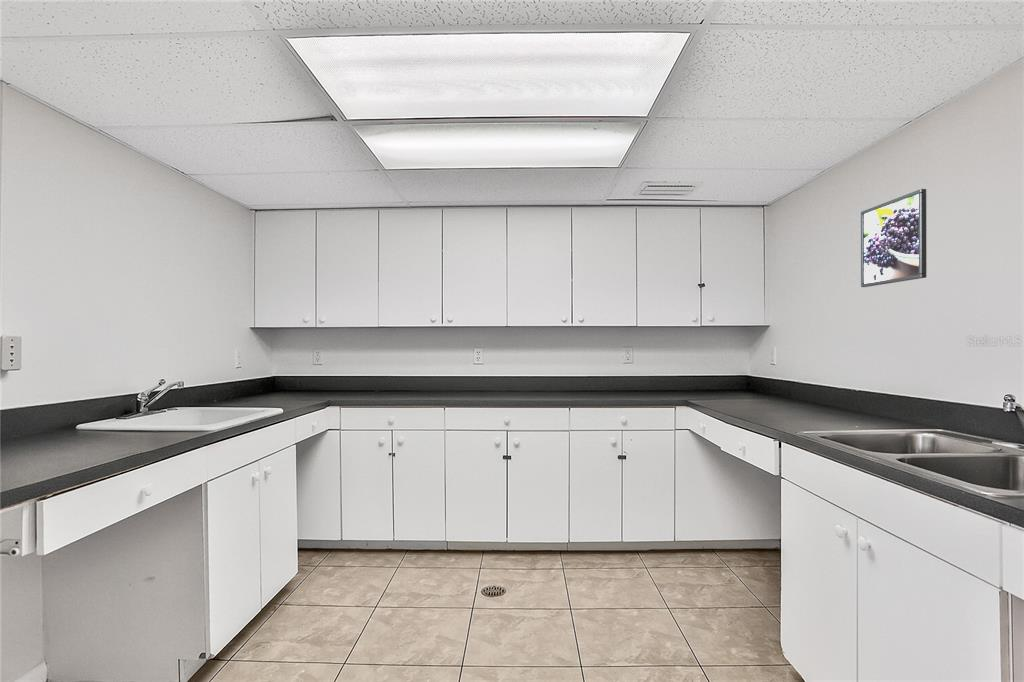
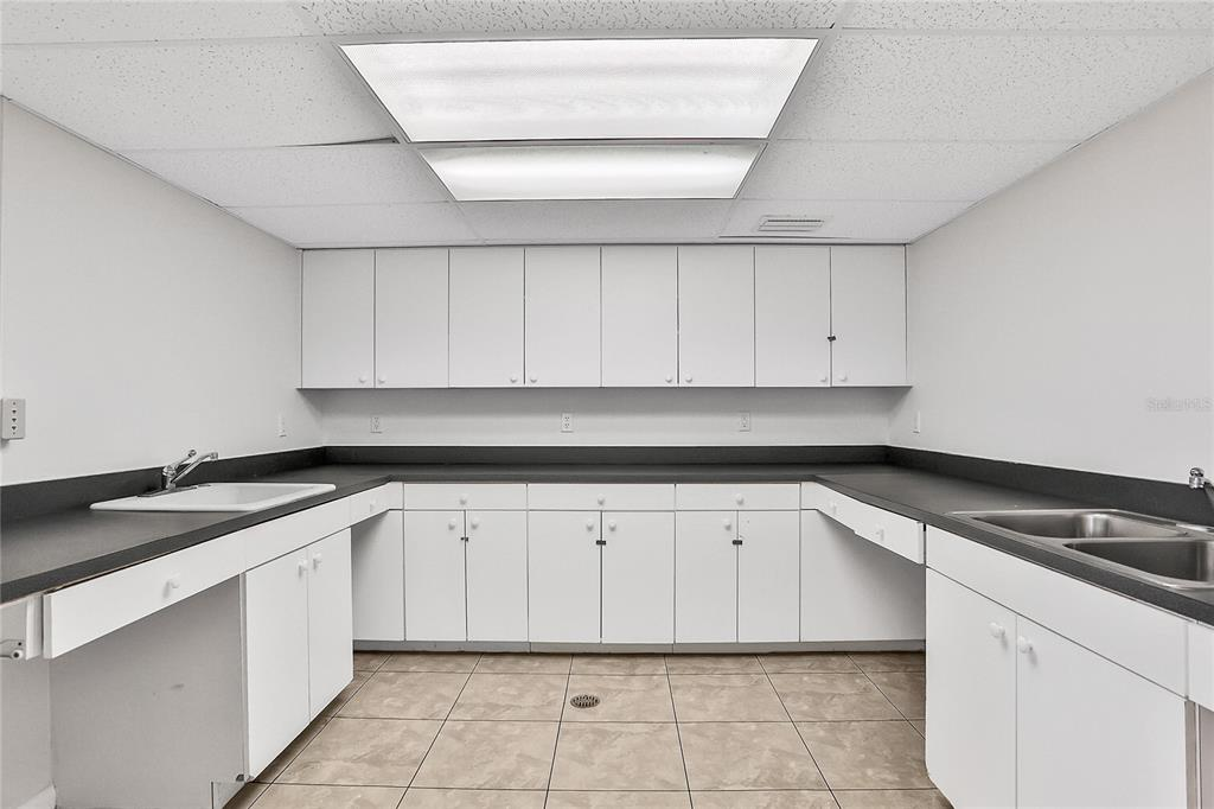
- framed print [860,188,927,288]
